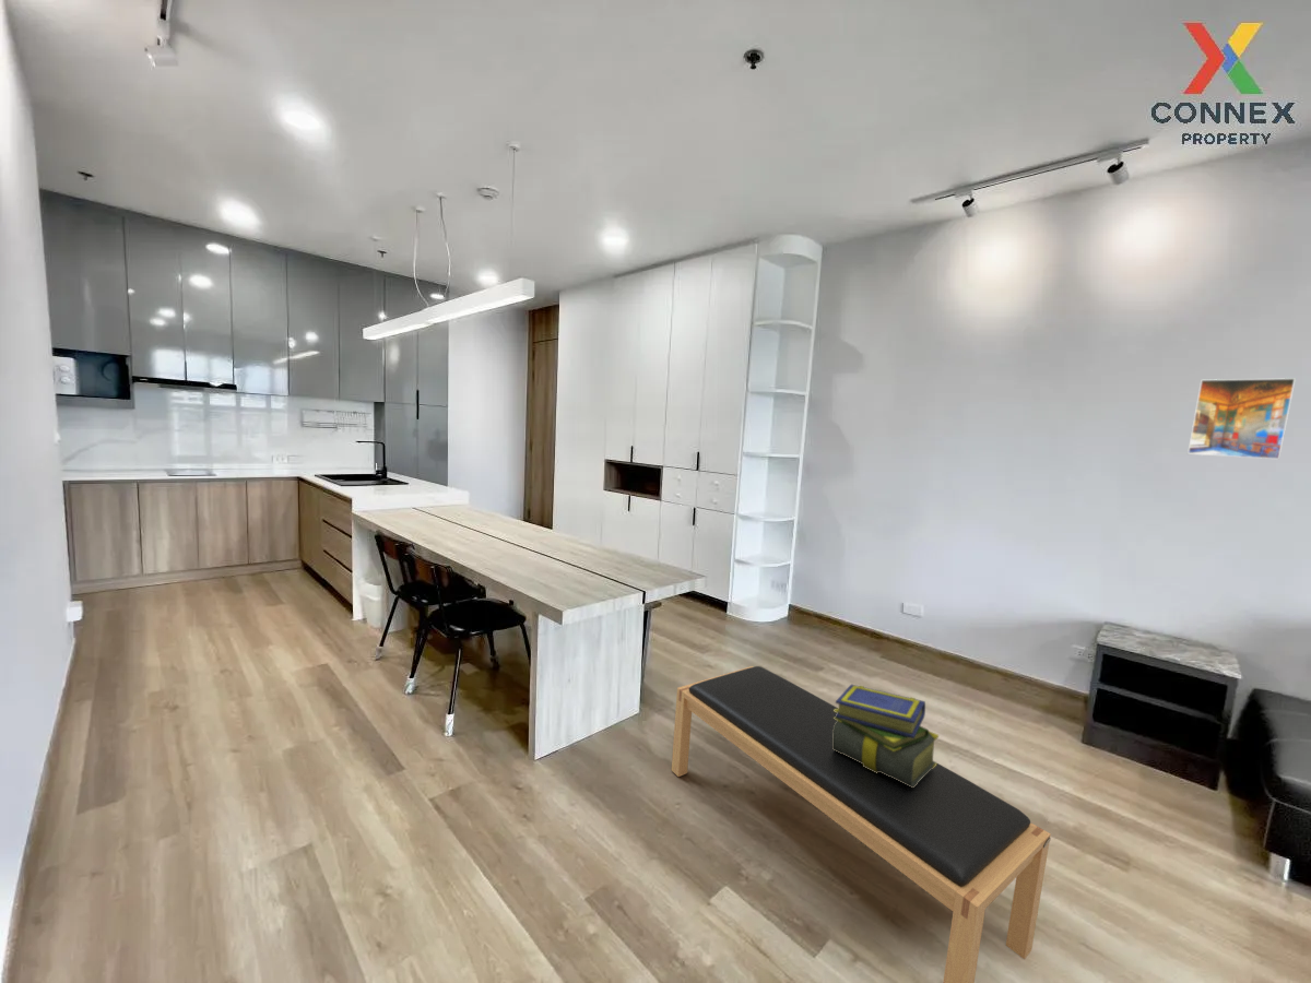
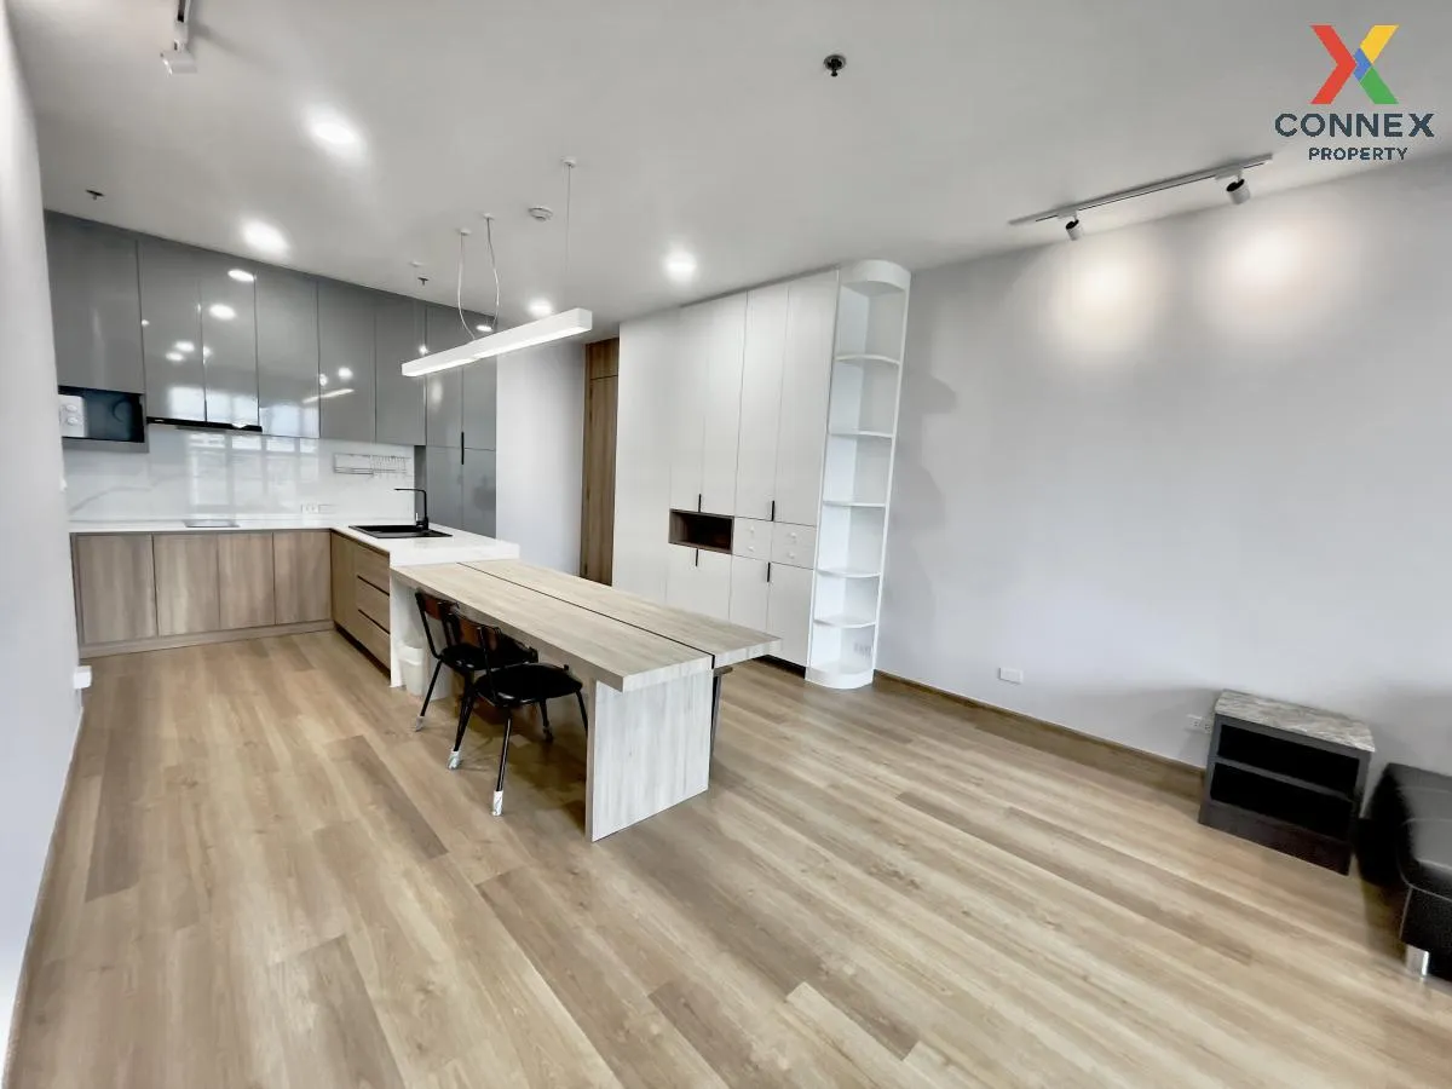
- bench [671,665,1052,983]
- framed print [1186,377,1297,460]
- stack of books [832,684,940,787]
